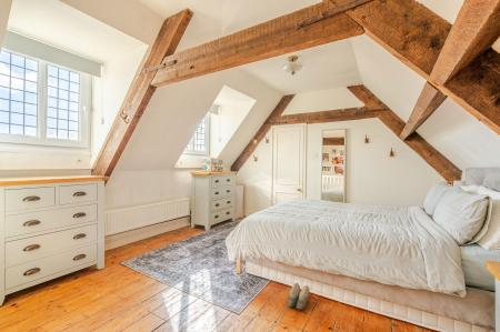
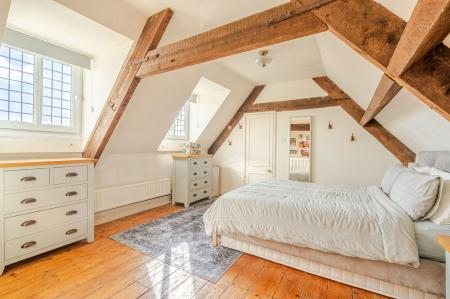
- slippers [287,282,310,311]
